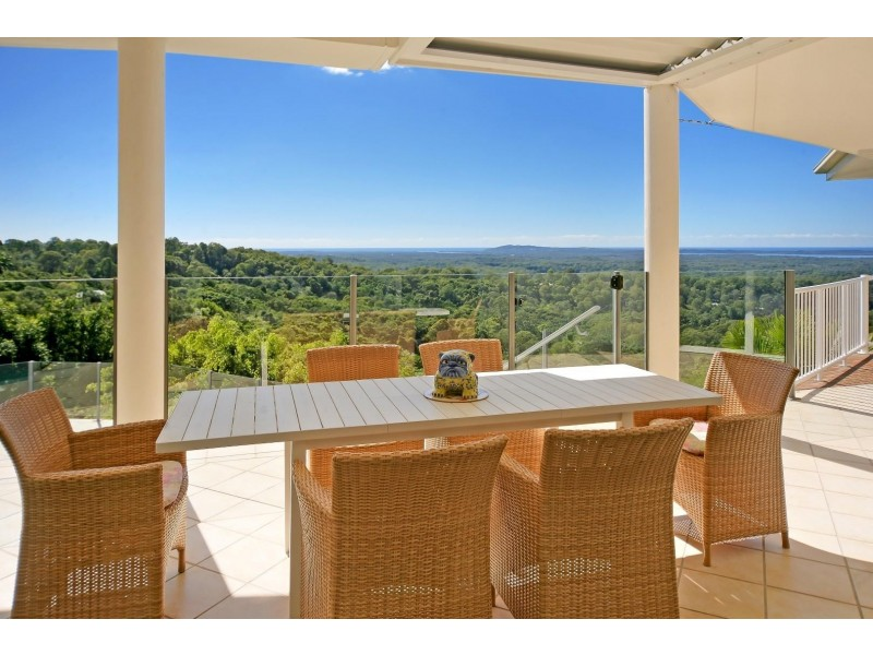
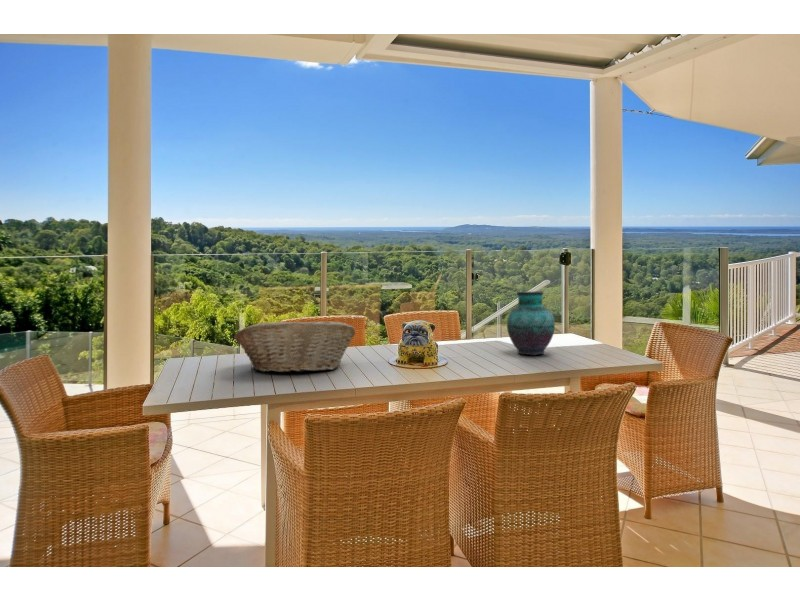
+ fruit basket [233,321,356,373]
+ vase [506,290,556,356]
